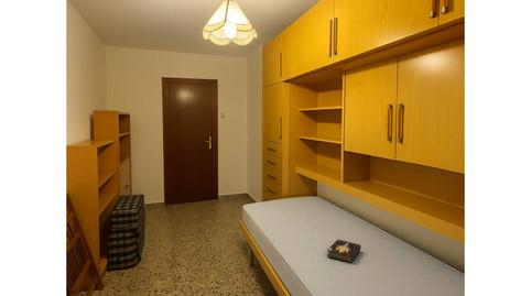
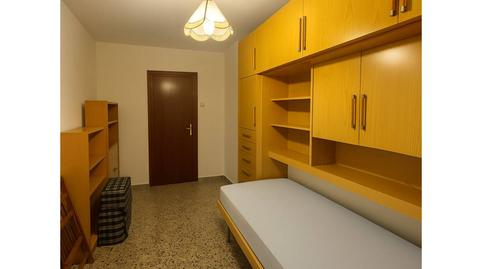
- hardback book [326,238,362,264]
